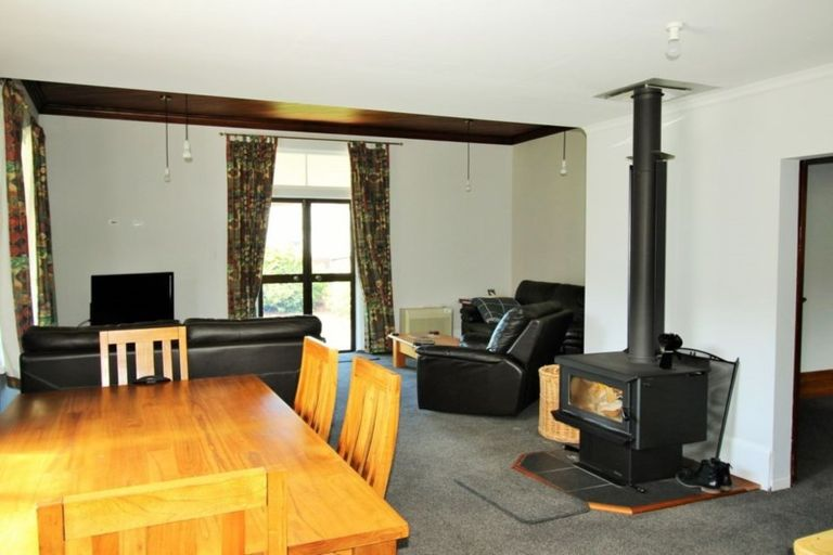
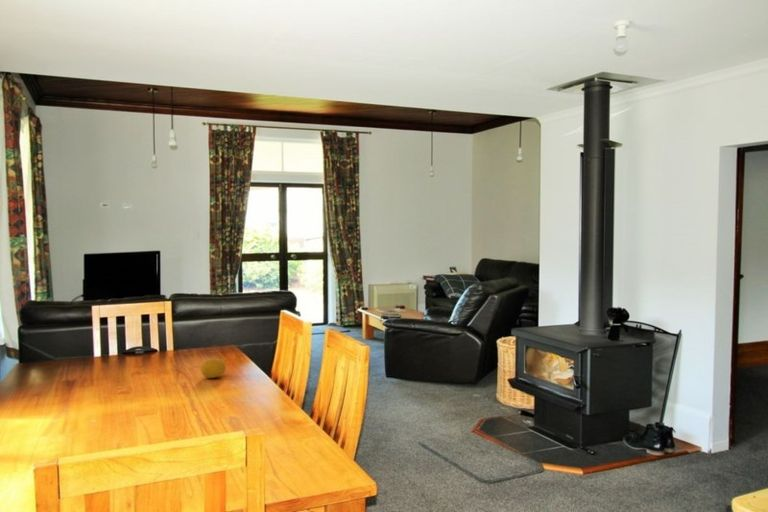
+ fruit [200,357,227,379]
